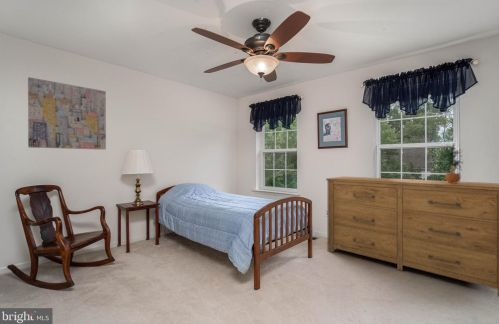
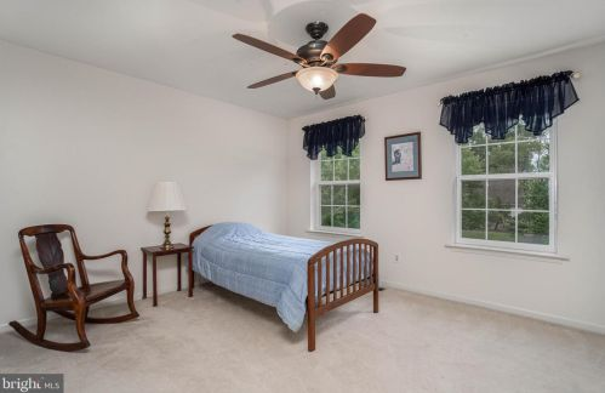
- dresser [325,176,499,298]
- wall art [27,76,107,151]
- potted plant [439,142,465,183]
